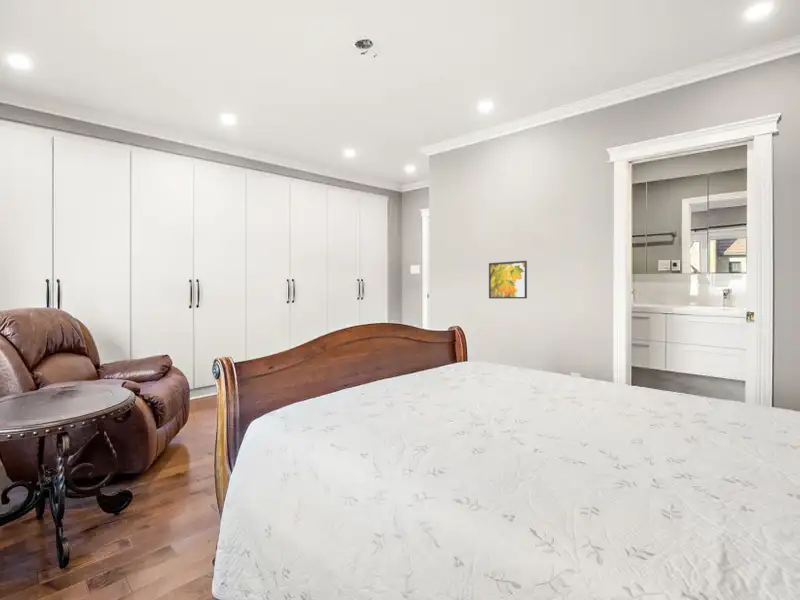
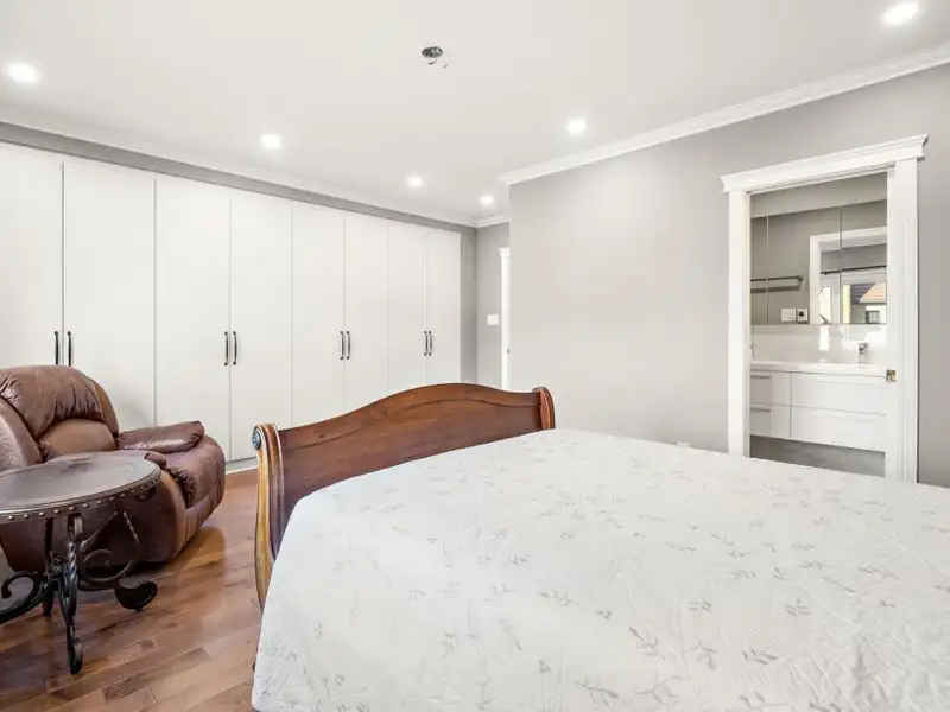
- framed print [488,260,528,300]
